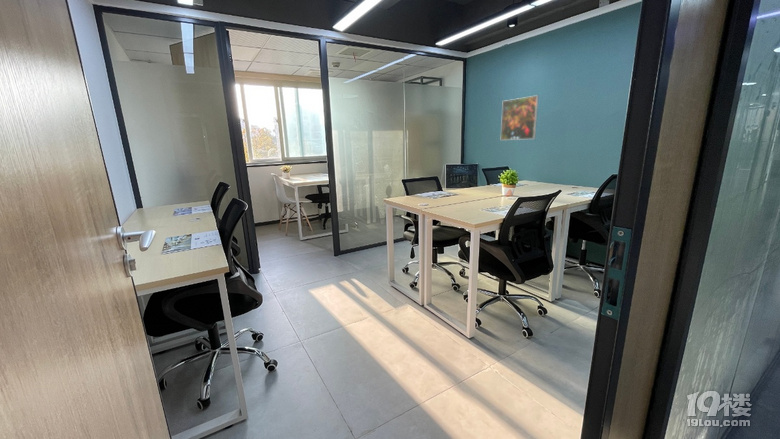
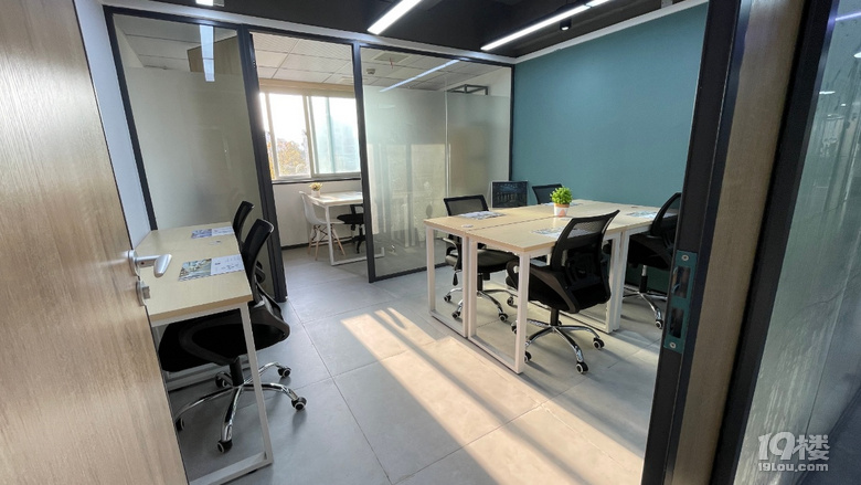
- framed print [500,95,539,141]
